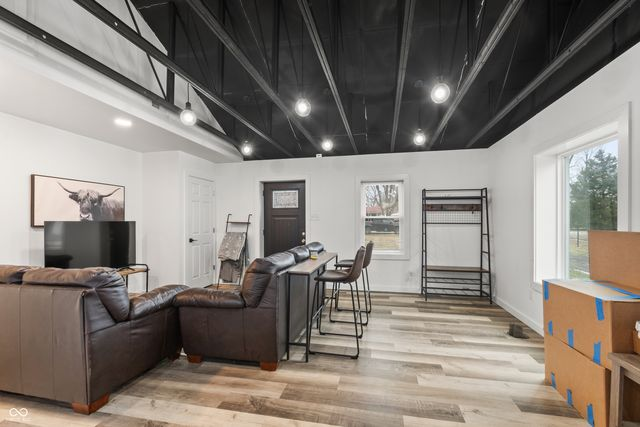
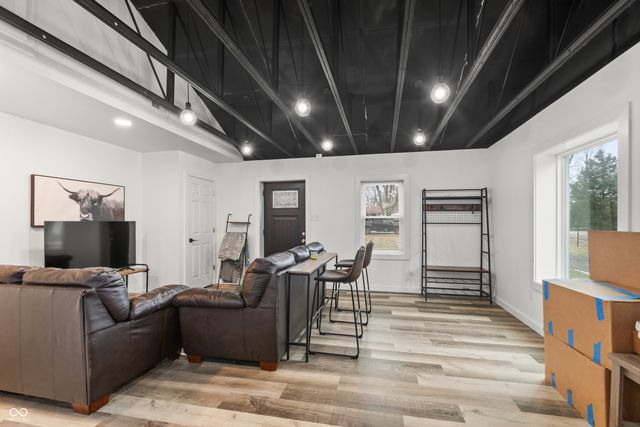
- boots [508,321,530,340]
